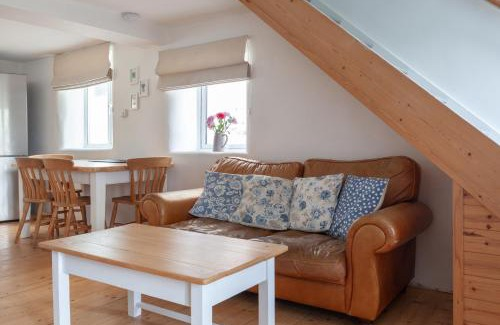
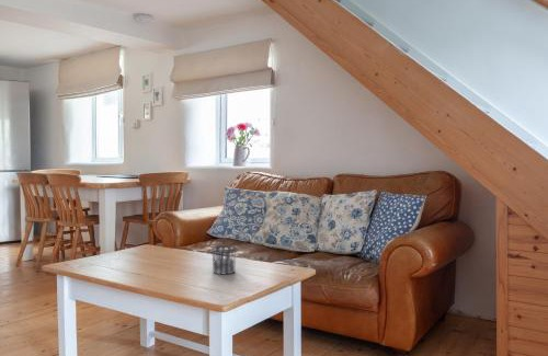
+ cup [210,244,238,276]
